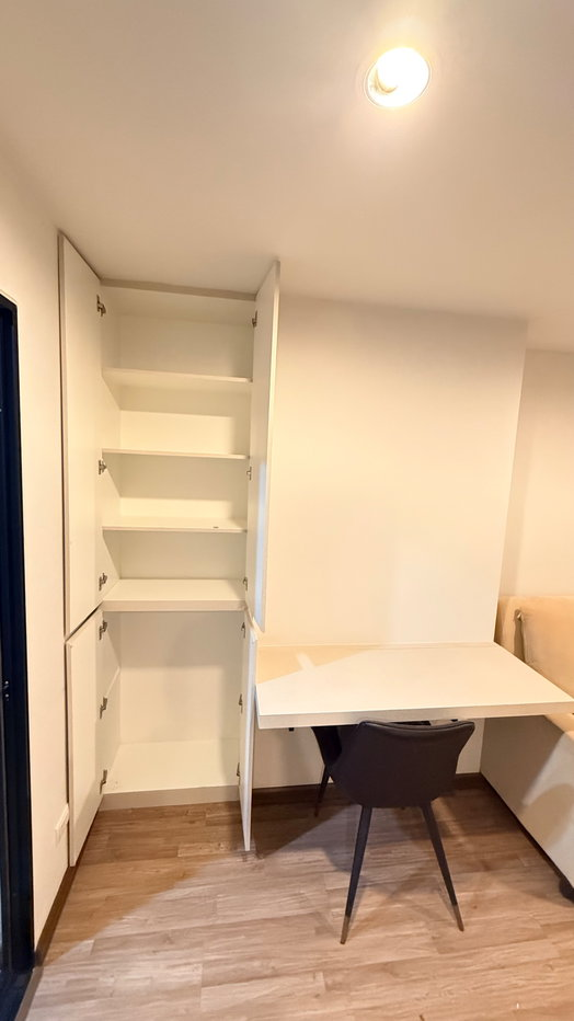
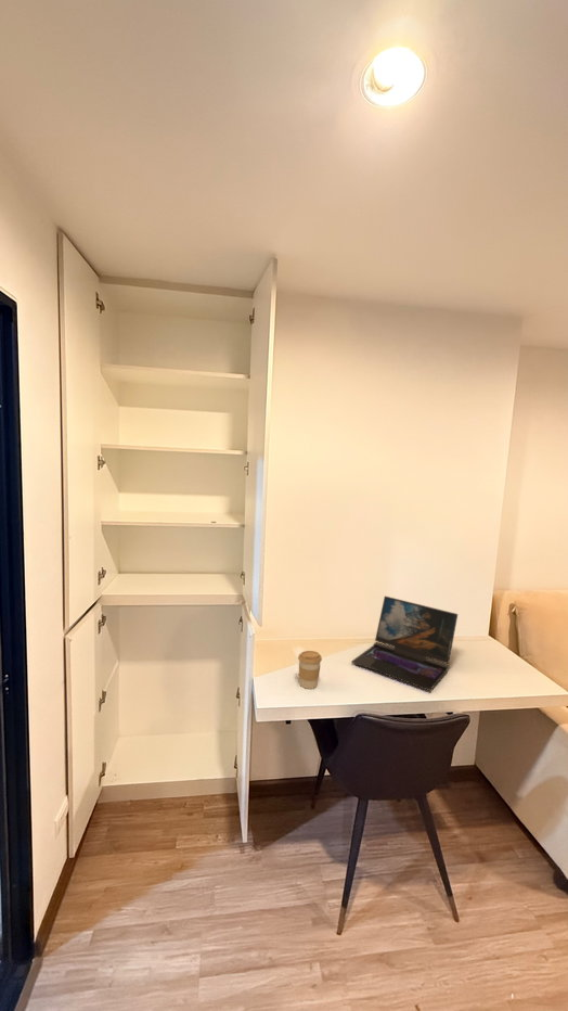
+ coffee cup [297,650,323,690]
+ laptop [350,594,459,692]
